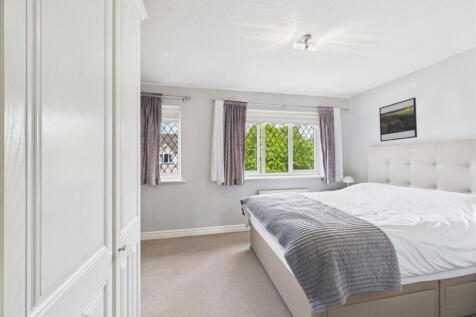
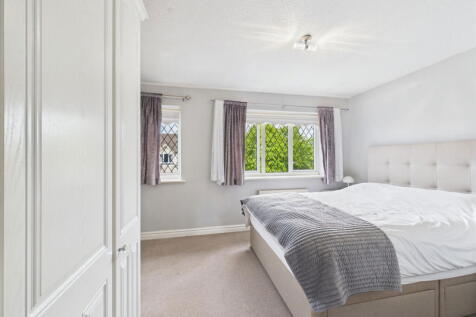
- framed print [378,96,418,143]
